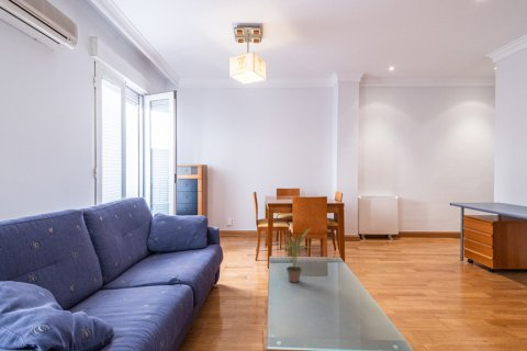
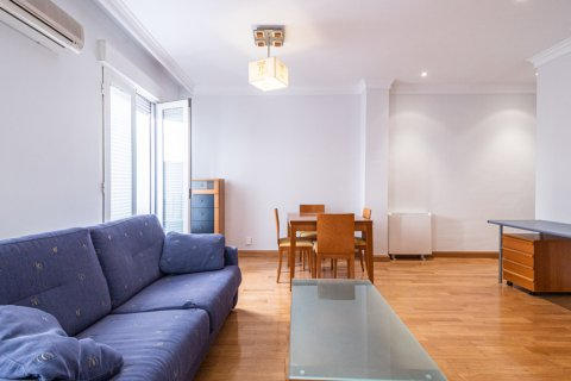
- potted plant [281,227,312,284]
